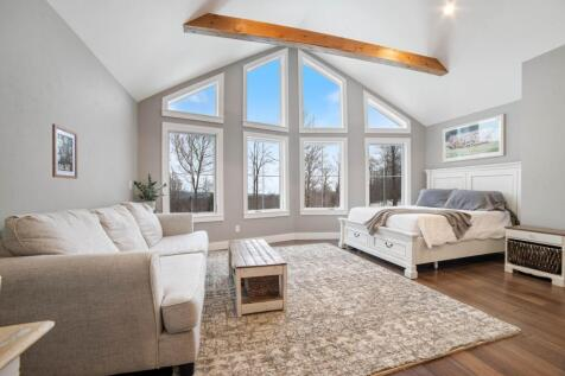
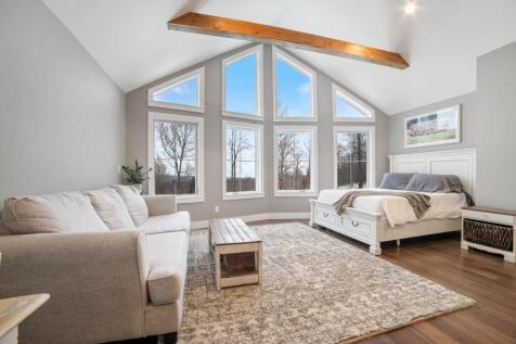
- wall art [51,122,78,180]
